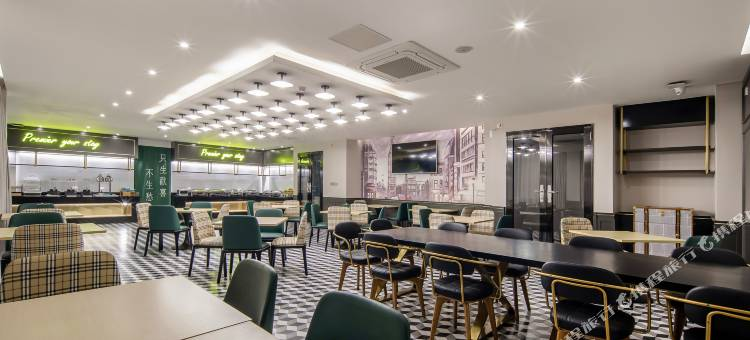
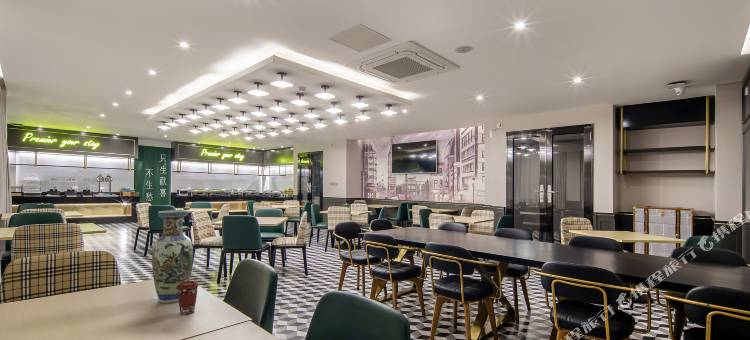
+ vase [151,209,194,304]
+ coffee cup [176,280,200,315]
